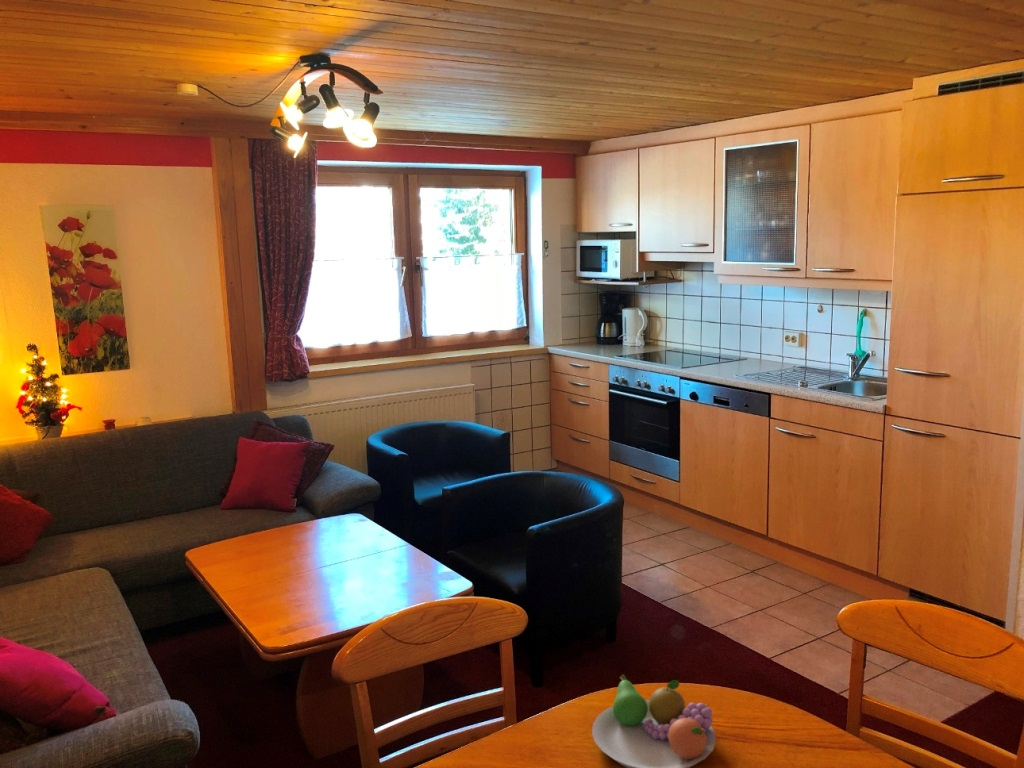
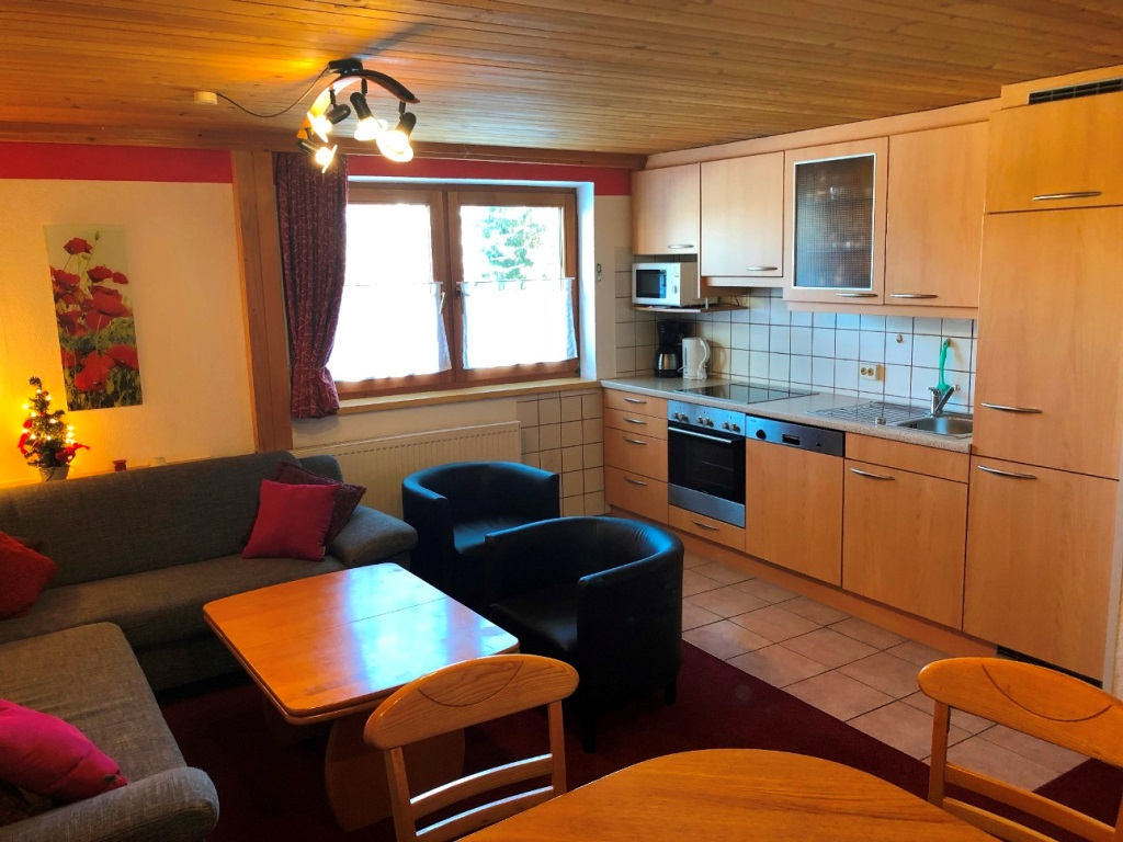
- fruit bowl [591,674,717,768]
